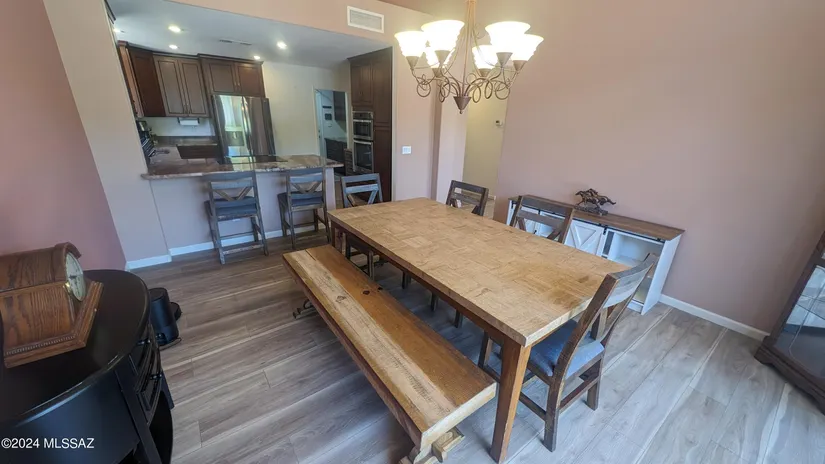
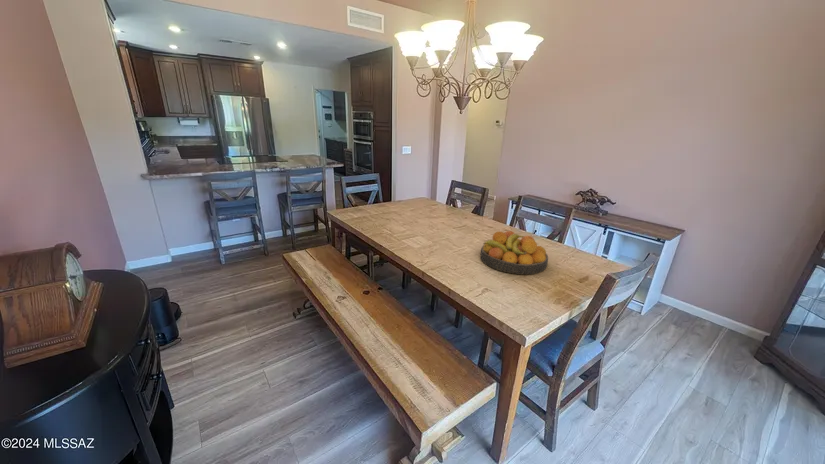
+ fruit bowl [479,230,549,275]
